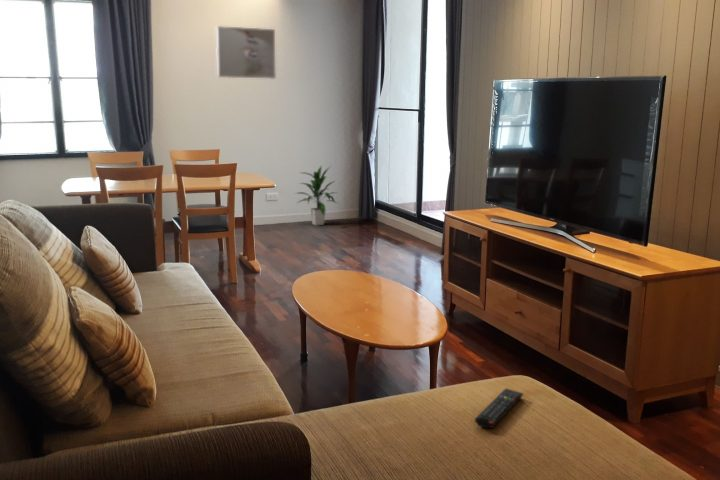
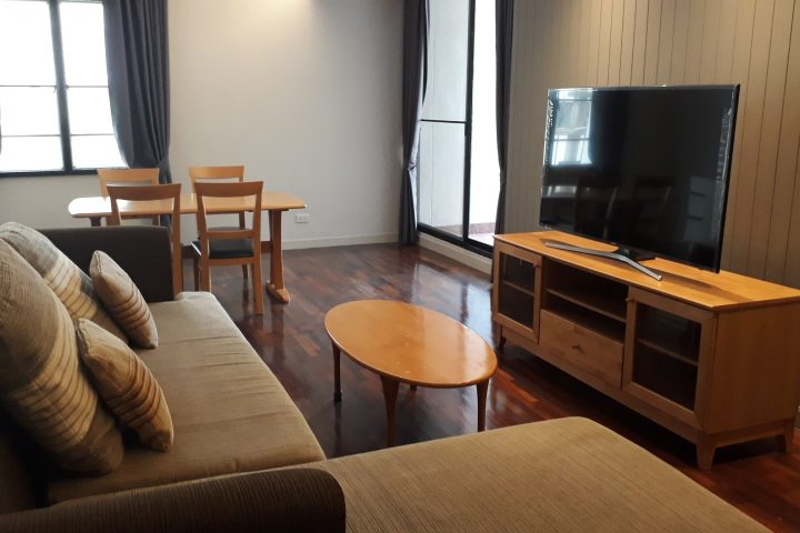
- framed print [215,25,277,80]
- remote control [474,387,524,429]
- indoor plant [294,165,338,226]
